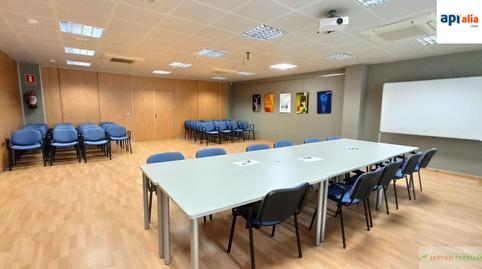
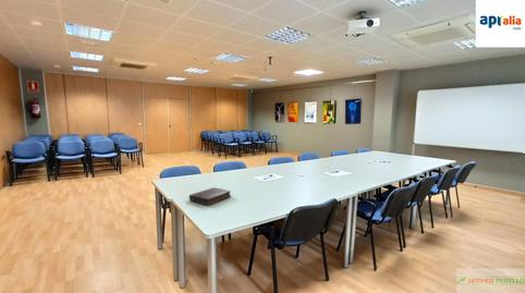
+ book [188,186,232,207]
